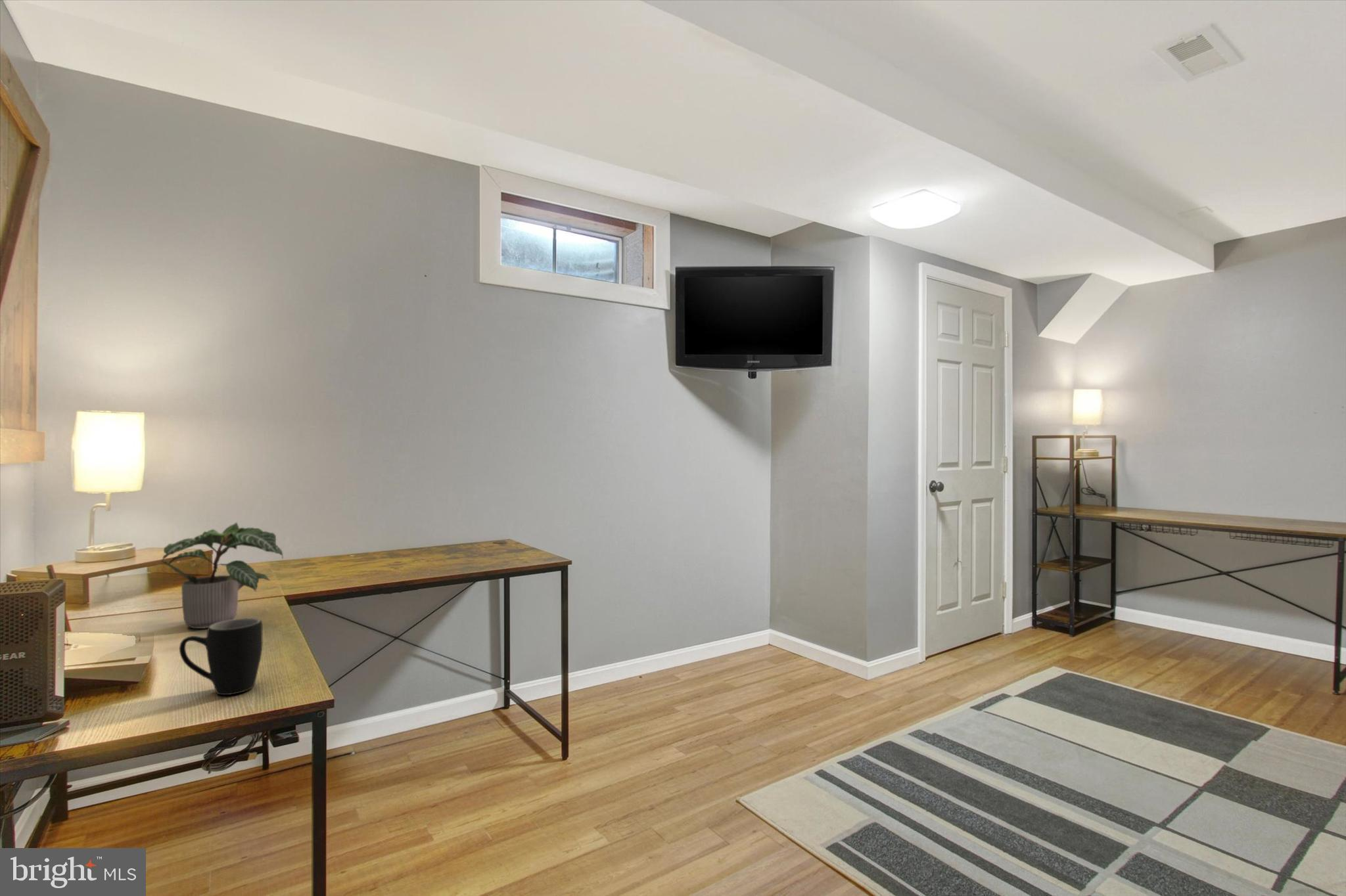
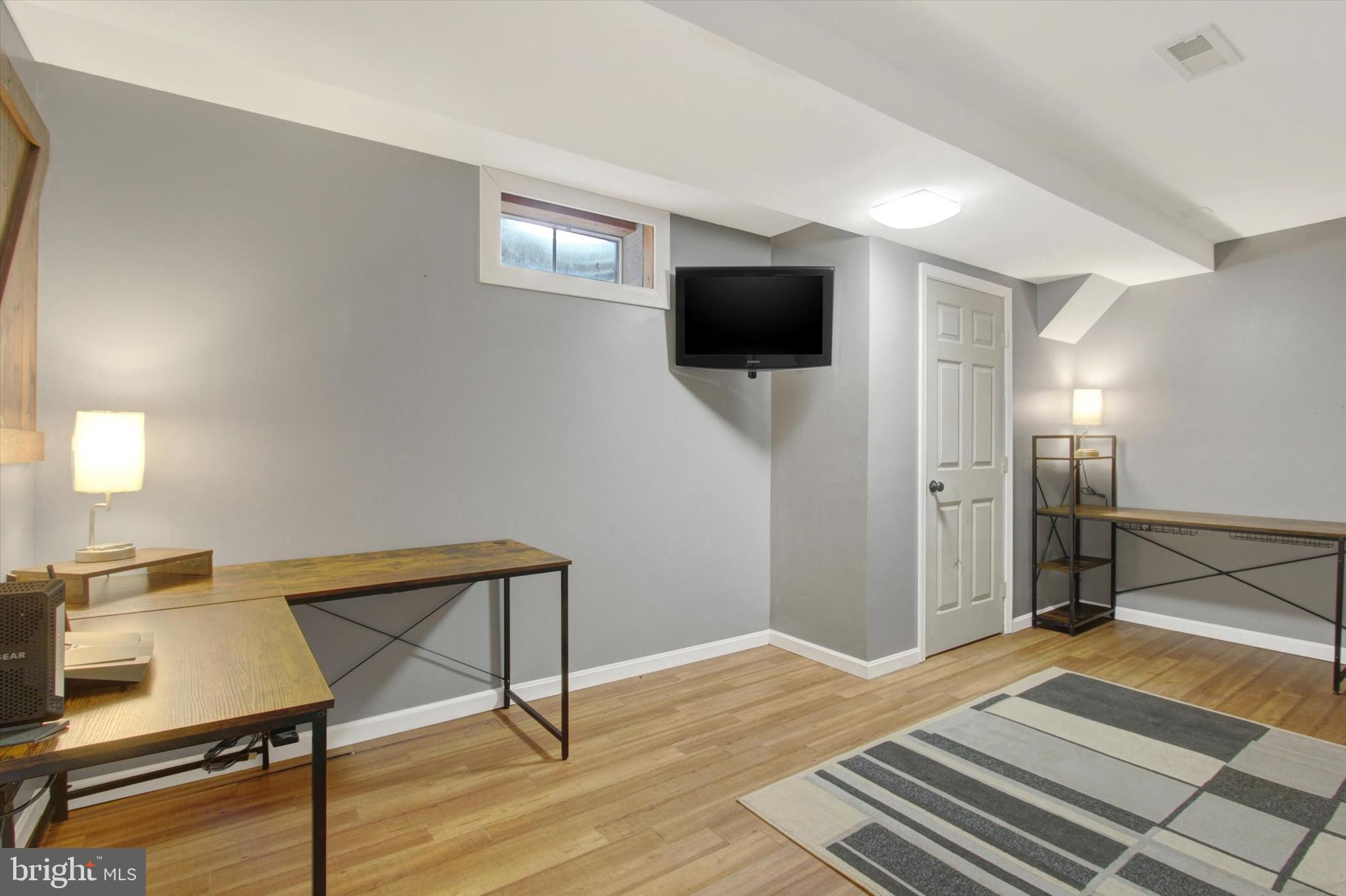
- mug [179,617,263,696]
- potted plant [161,522,284,629]
